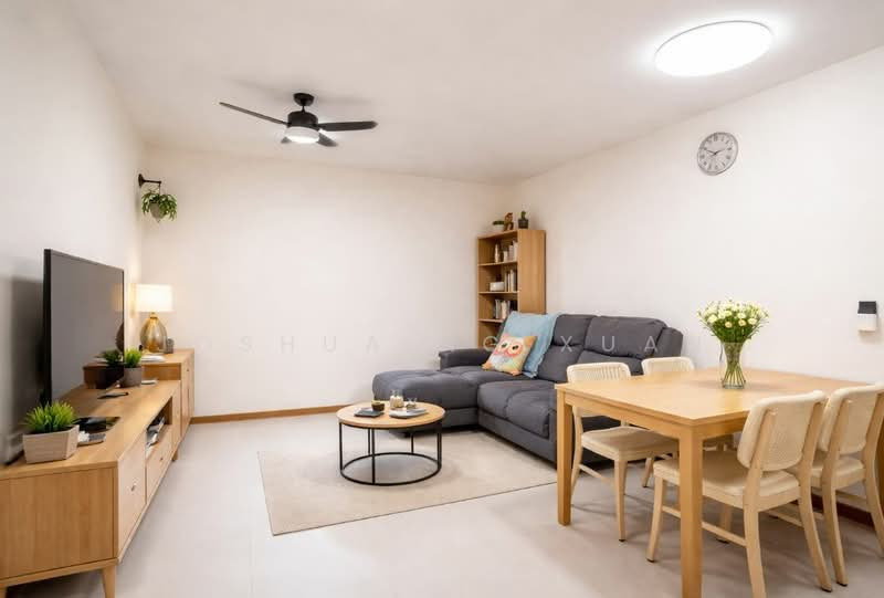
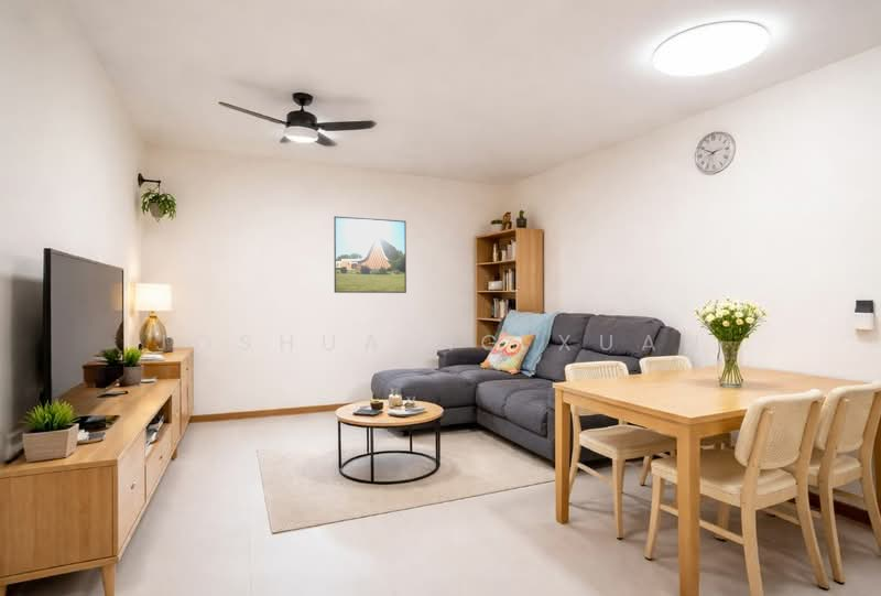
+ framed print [333,215,407,294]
